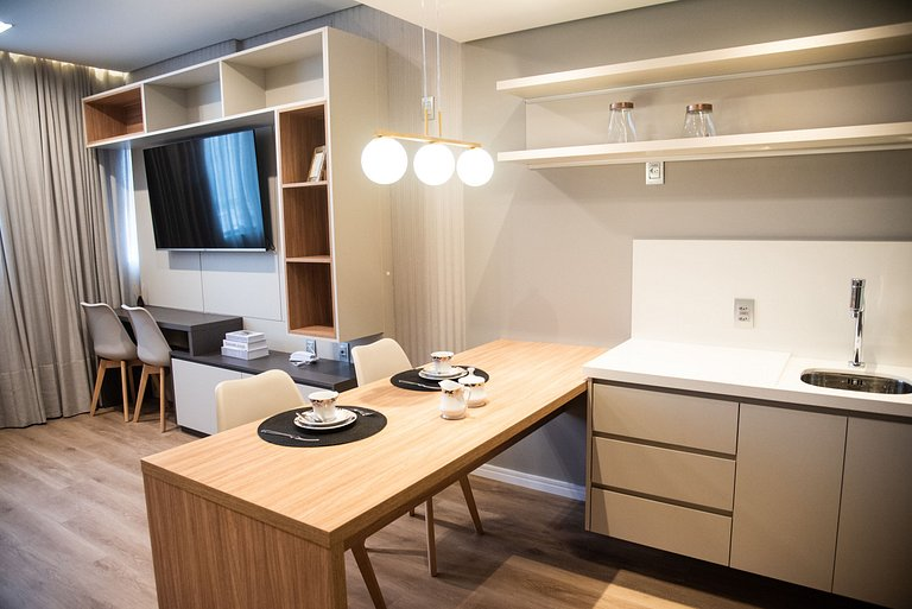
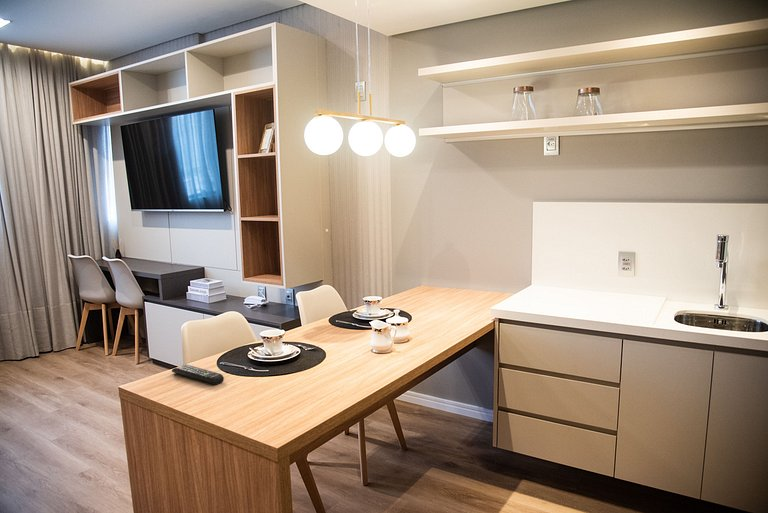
+ remote control [171,363,225,386]
